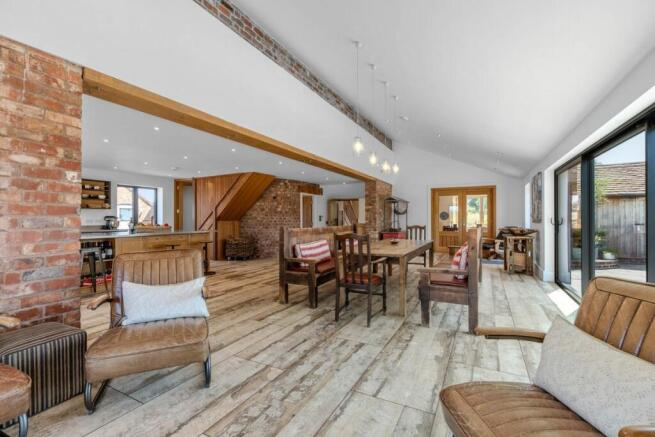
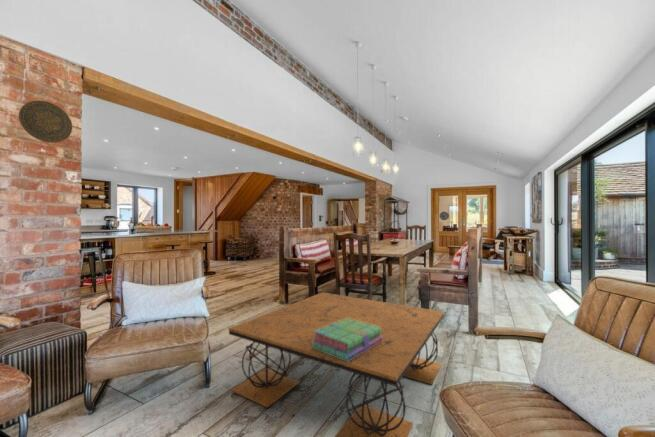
+ decorative plate [18,99,73,144]
+ coffee table [228,291,445,437]
+ stack of books [311,318,383,362]
